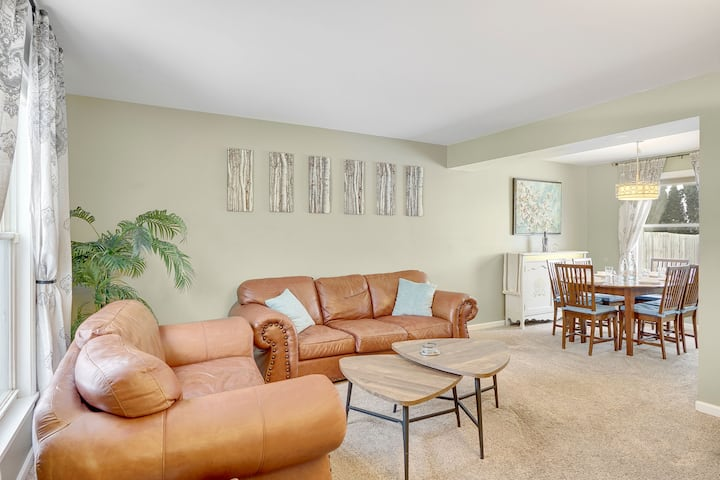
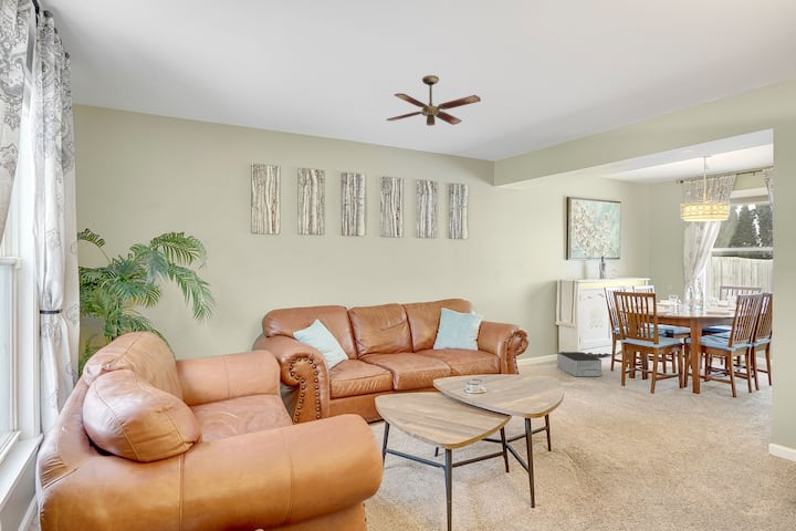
+ ceiling fan [386,74,482,127]
+ storage bin [557,351,603,377]
